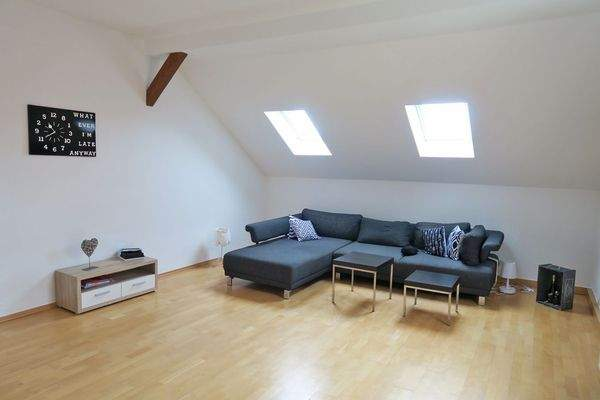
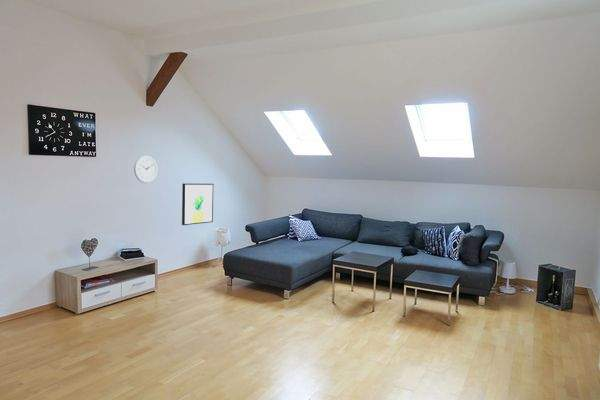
+ wall art [181,182,214,226]
+ wall clock [133,155,158,184]
